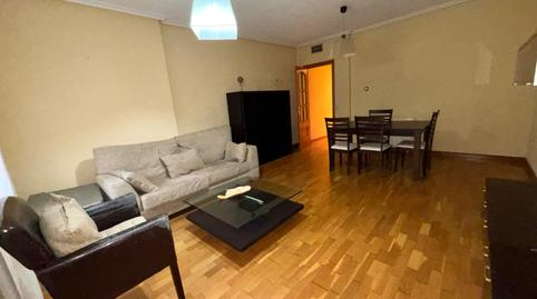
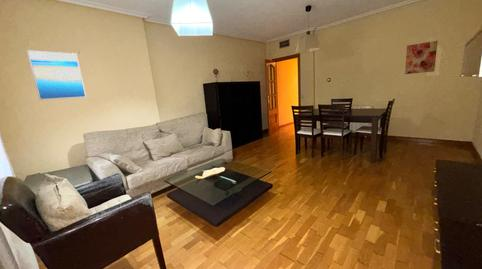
+ wall art [26,49,87,101]
+ wall art [404,40,439,75]
